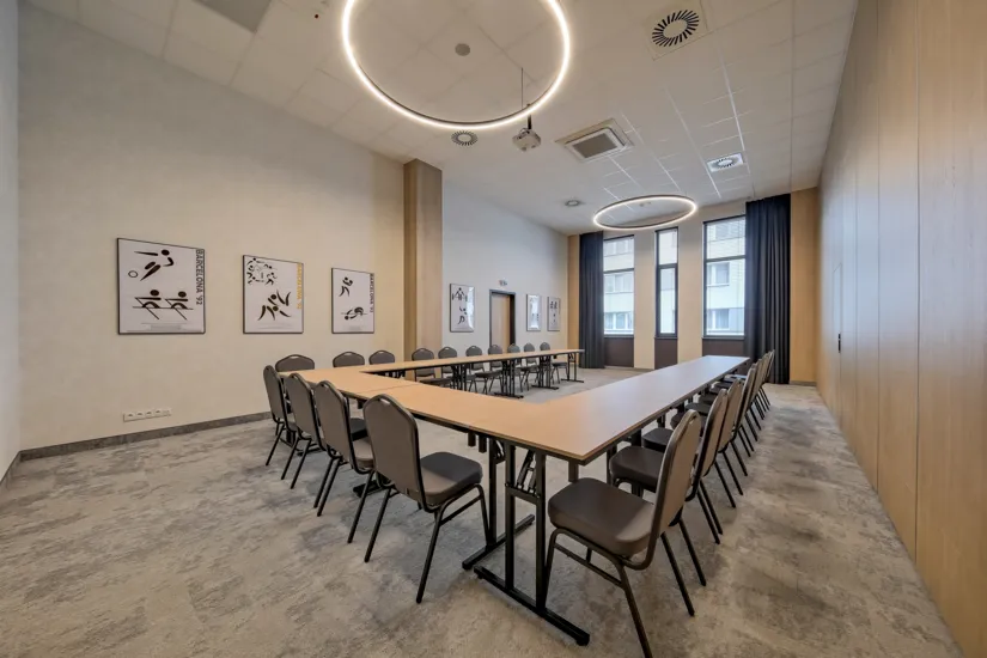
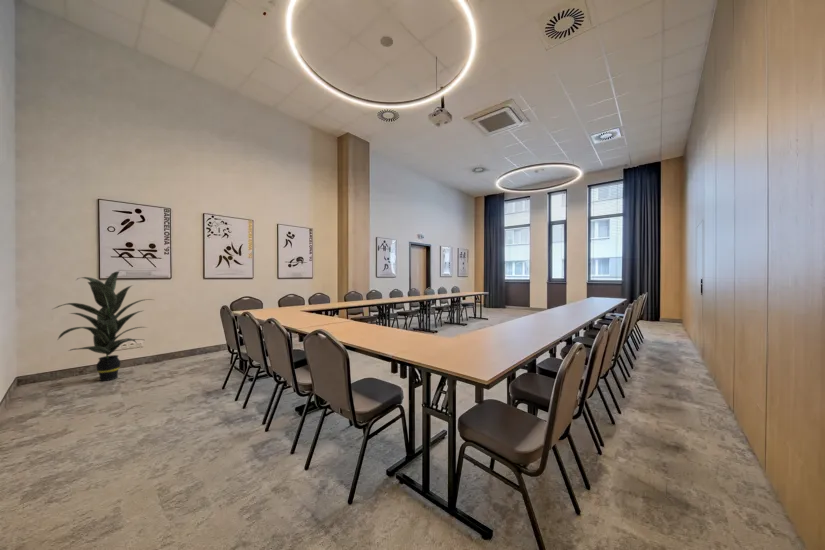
+ indoor plant [52,270,154,382]
